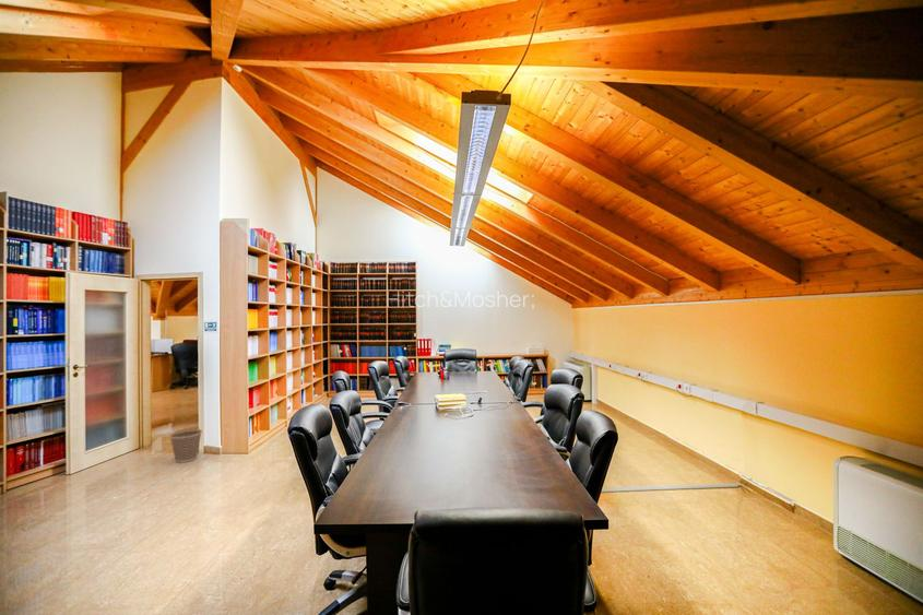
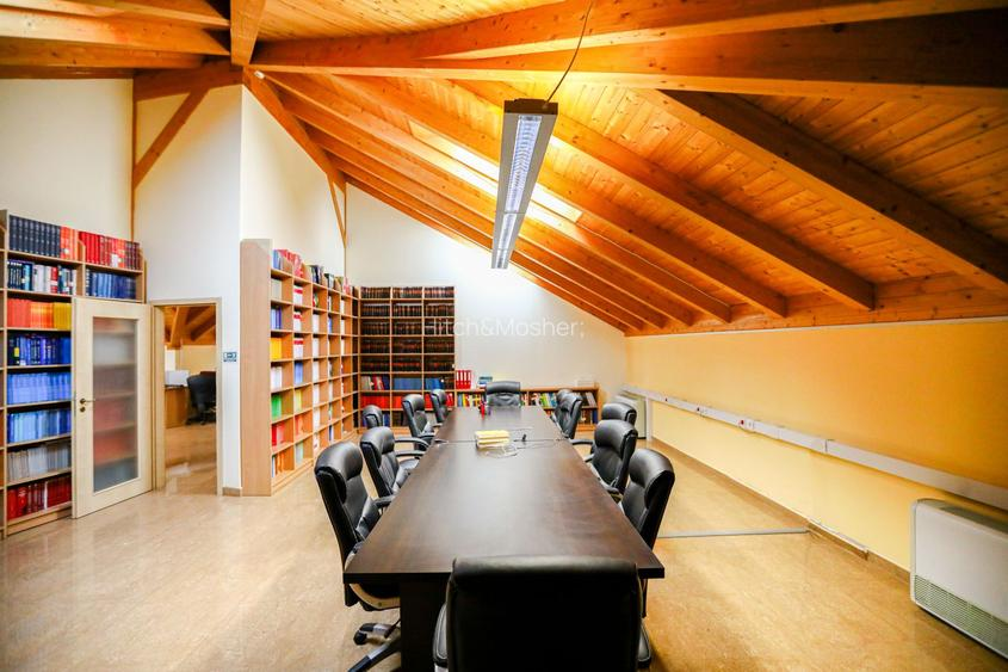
- wastebasket [168,428,203,464]
